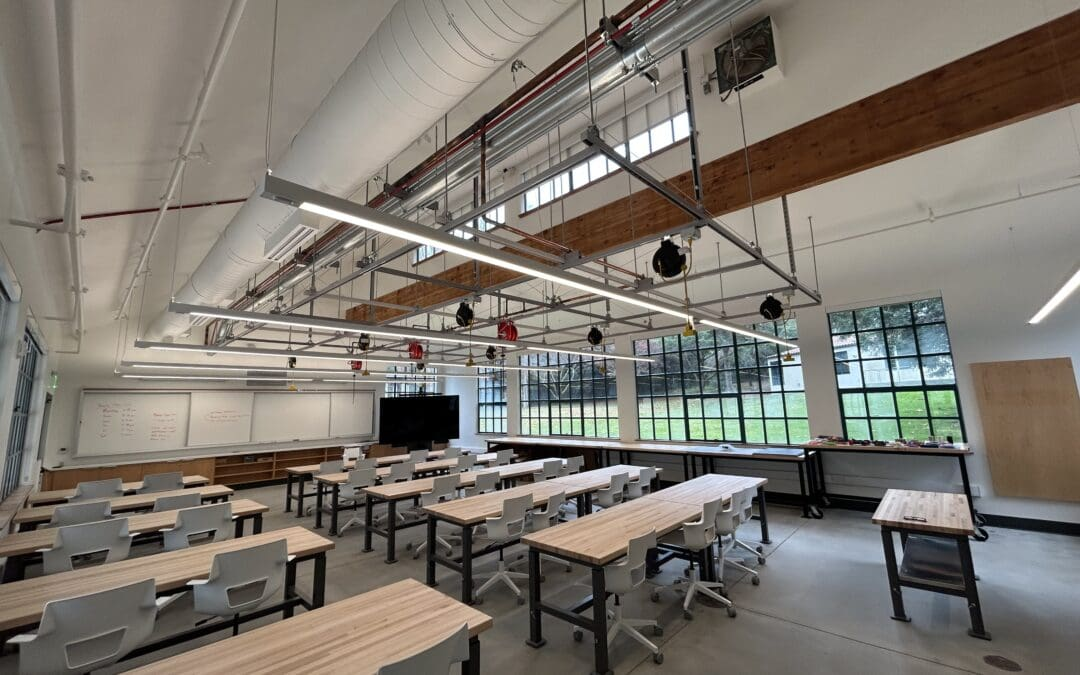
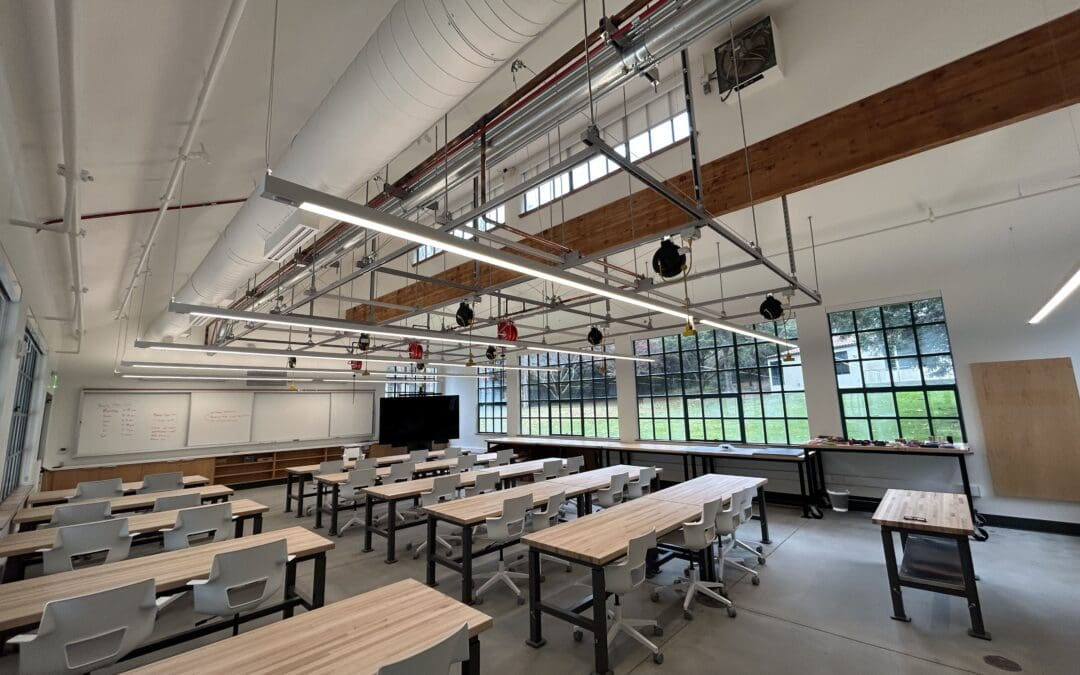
+ wastebasket [826,489,850,512]
